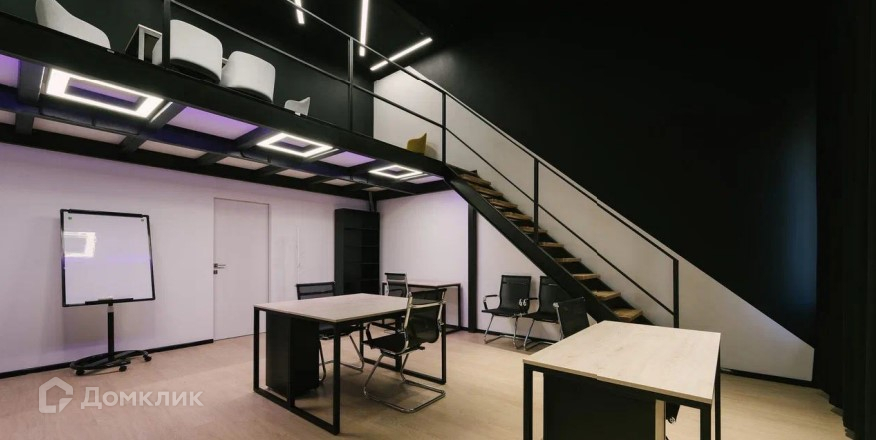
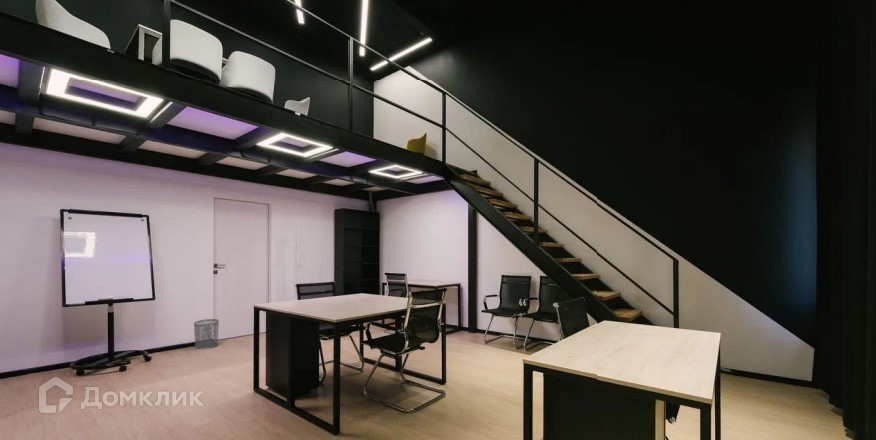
+ waste bin [193,318,220,350]
